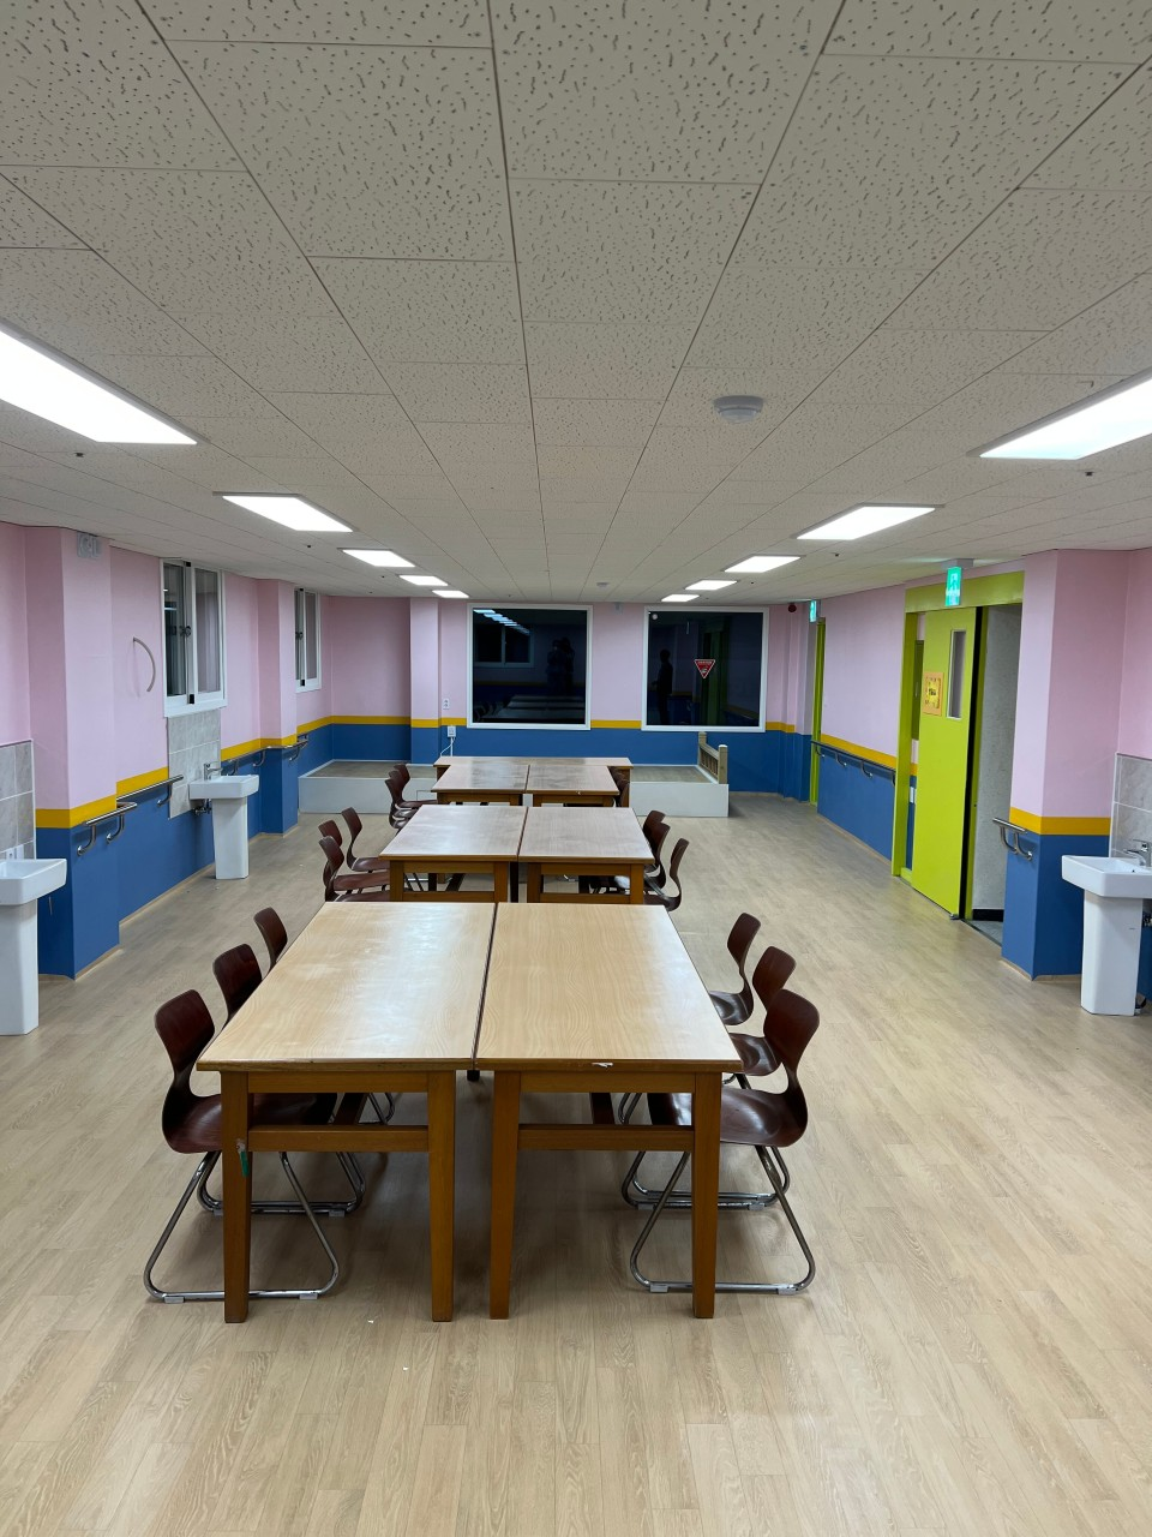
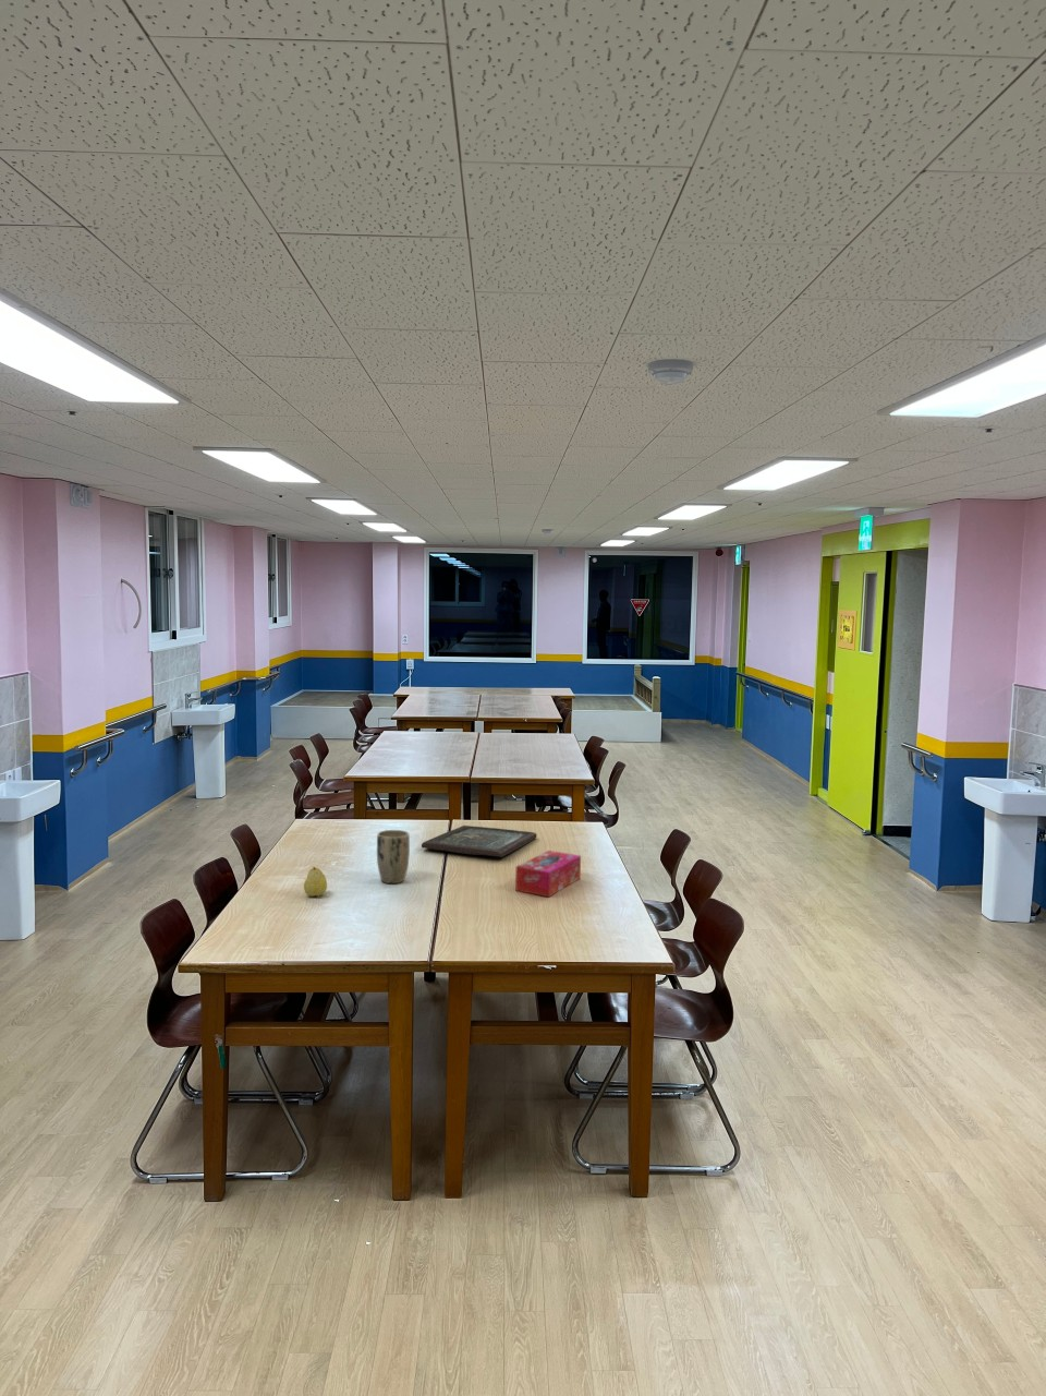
+ plant pot [376,829,411,885]
+ fruit [303,866,327,898]
+ board game [421,824,538,858]
+ tissue box [514,850,582,899]
